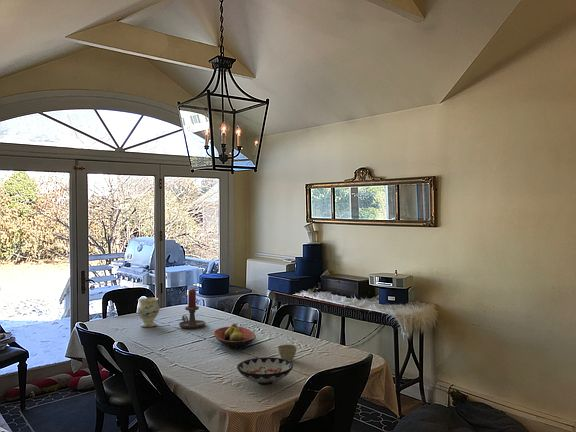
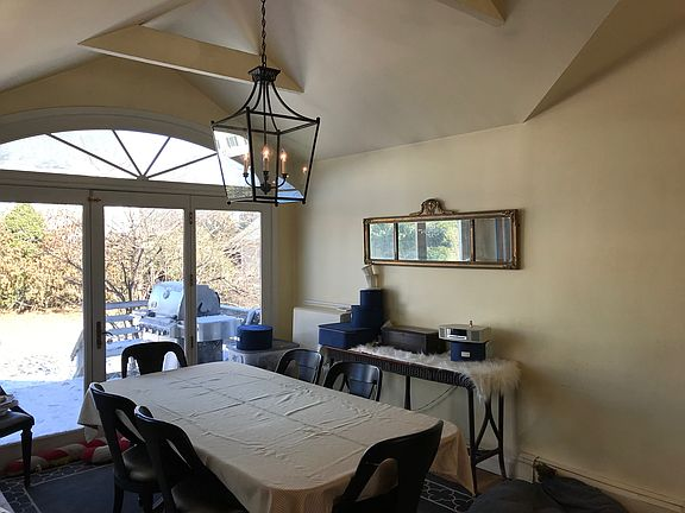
- fruit bowl [213,323,257,351]
- vase [136,297,160,328]
- bowl [236,356,294,386]
- flower pot [277,344,298,362]
- candle holder [178,288,206,329]
